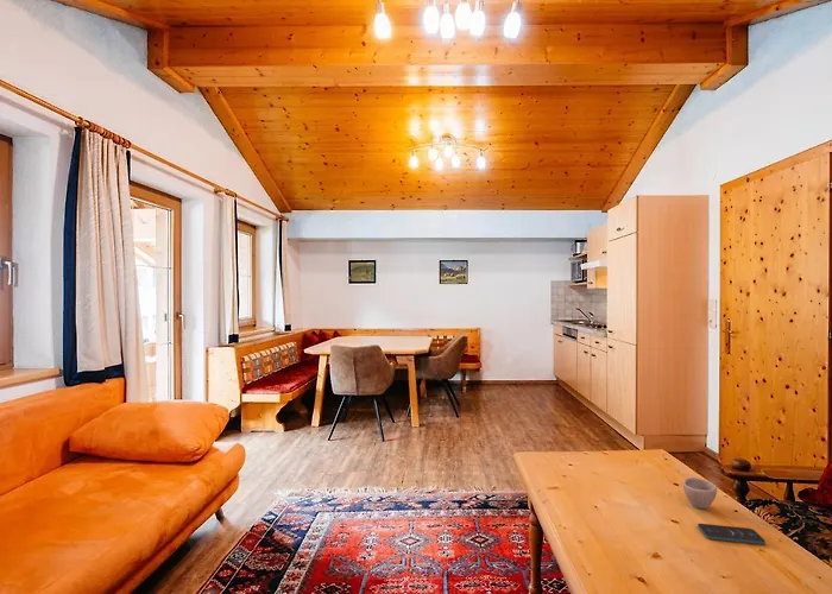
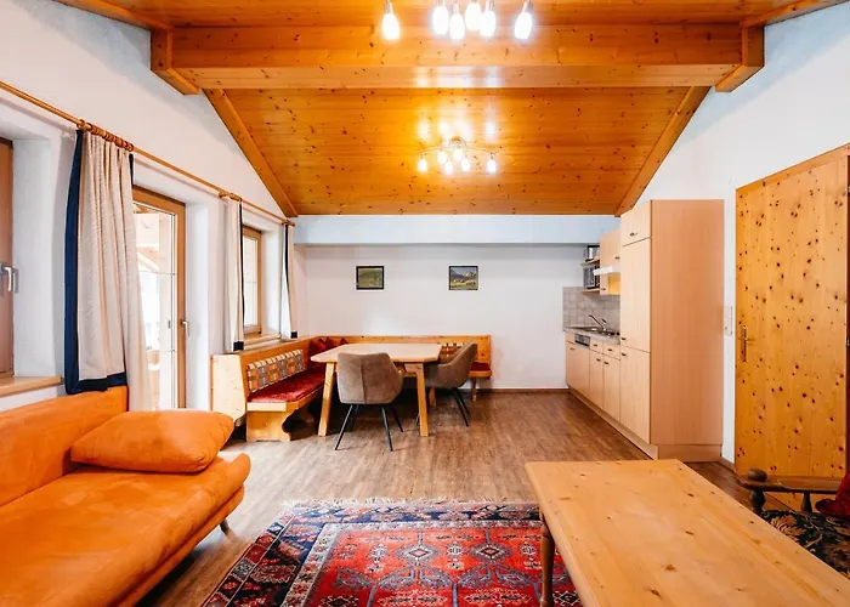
- smartphone [697,523,767,545]
- cup [682,475,718,510]
